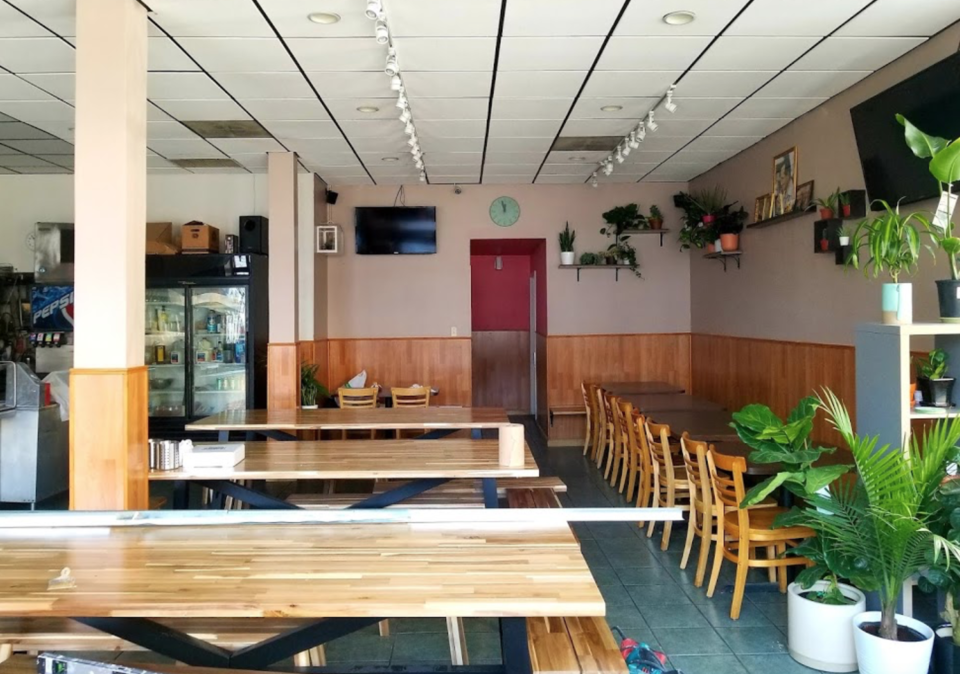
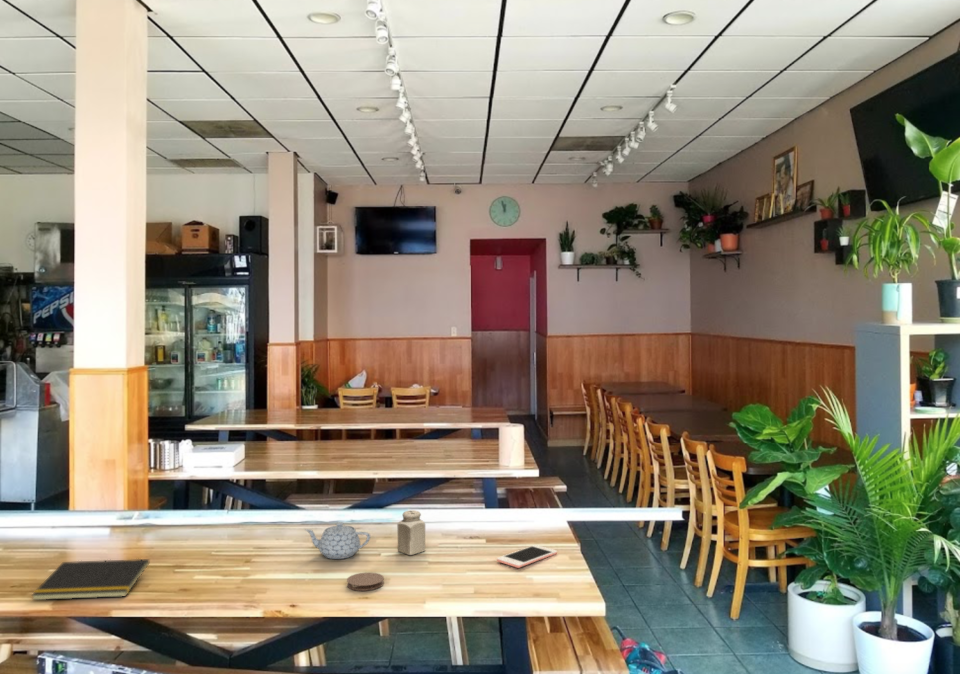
+ teapot [304,521,371,560]
+ coaster [346,571,385,592]
+ cell phone [496,544,558,569]
+ notepad [30,558,150,601]
+ salt shaker [397,509,426,556]
